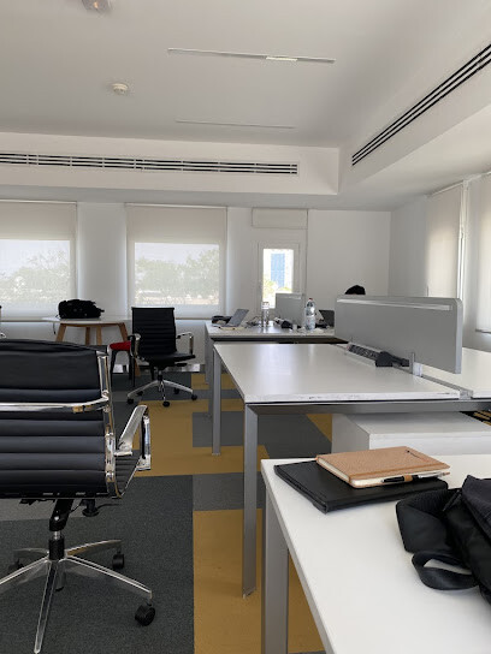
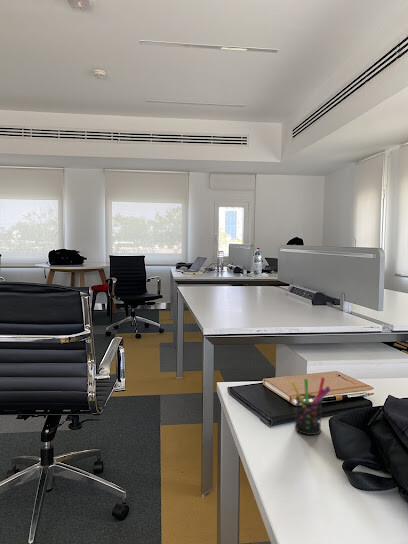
+ pen holder [290,376,331,436]
